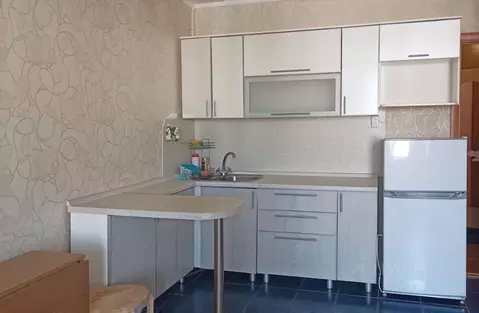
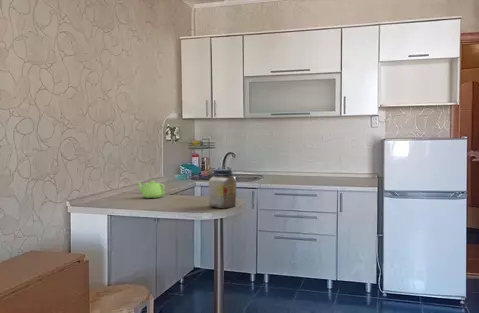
+ jar [208,168,237,210]
+ teapot [136,180,166,199]
